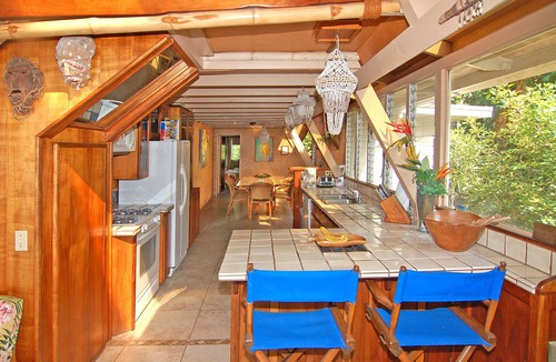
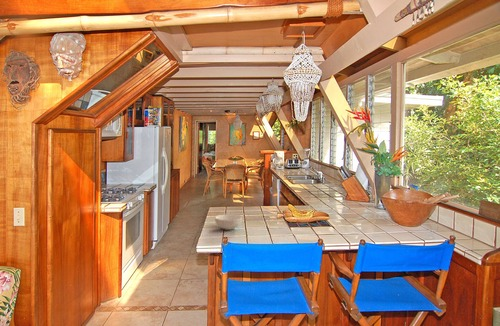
+ cereal bowl [214,213,243,231]
